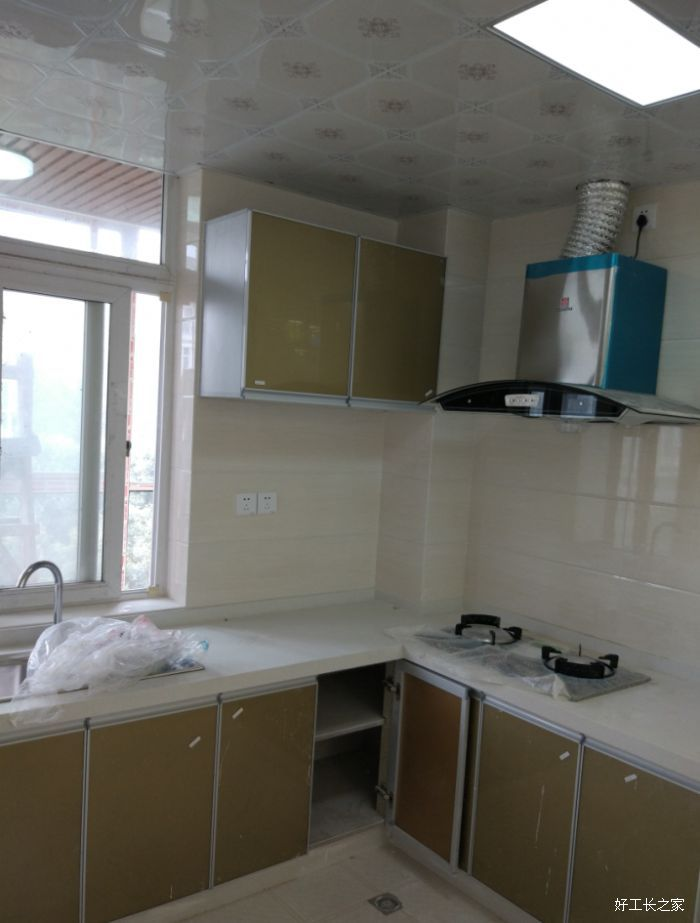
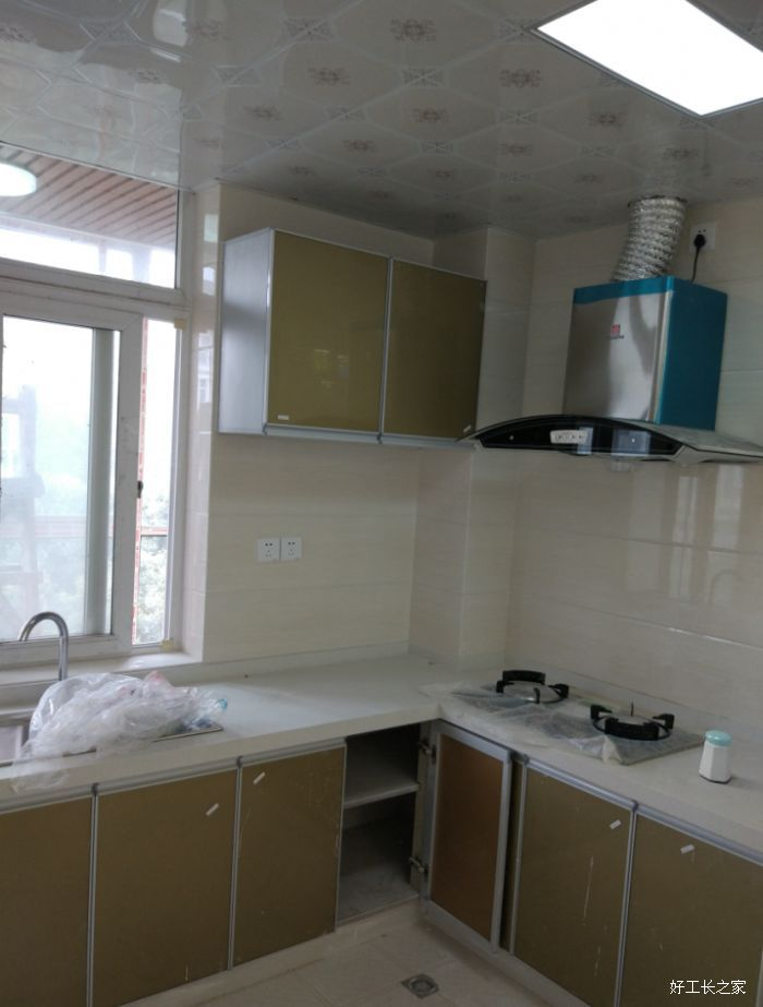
+ salt shaker [699,729,734,783]
